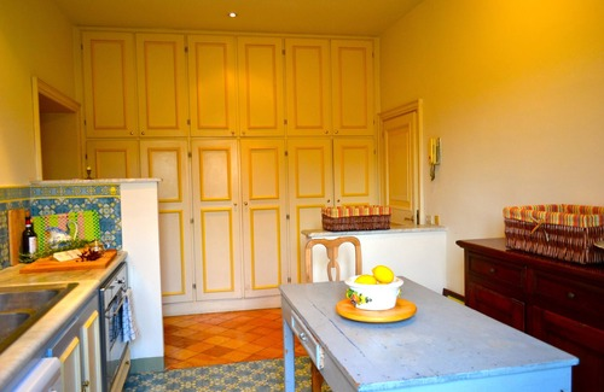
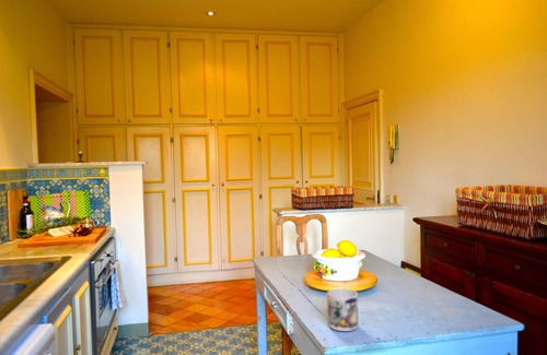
+ mug [325,287,359,332]
